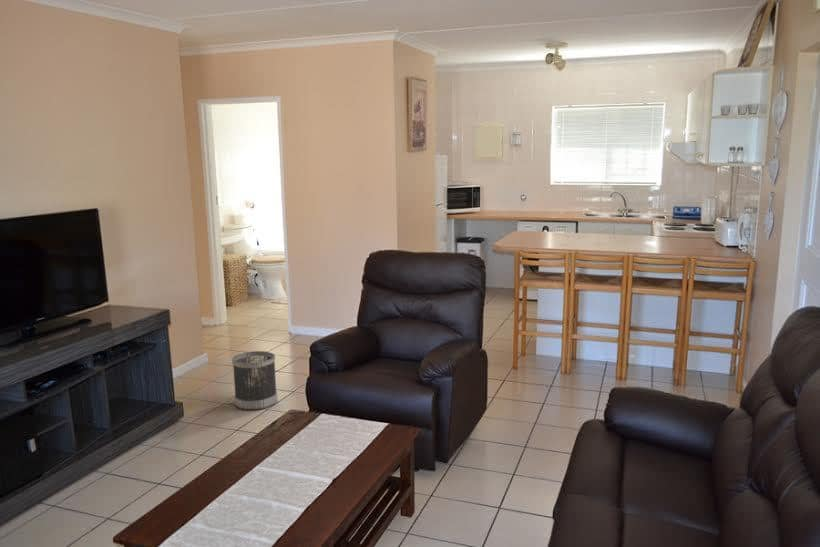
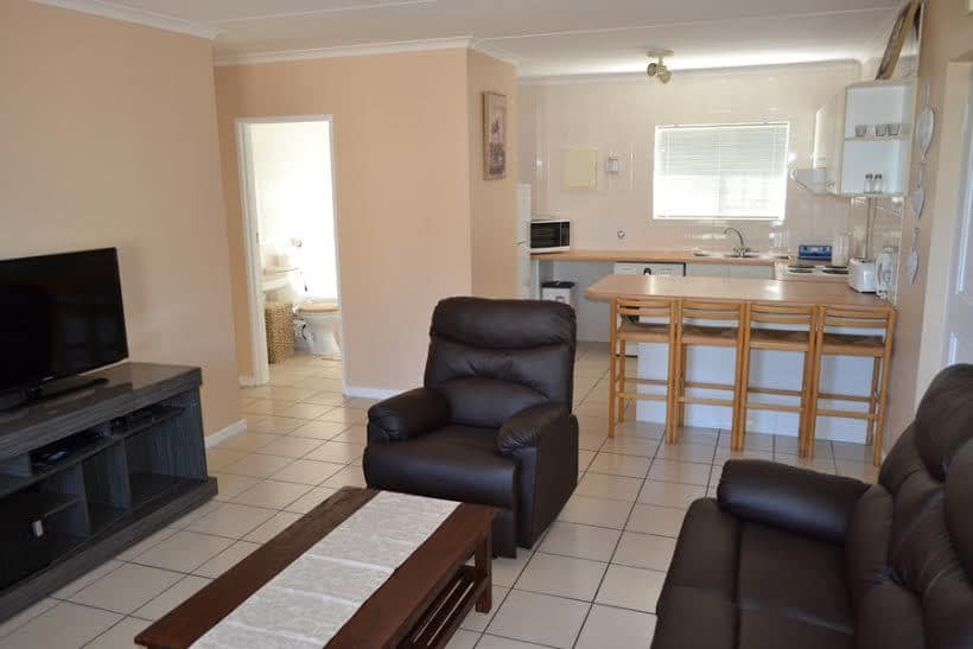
- wastebasket [231,350,278,411]
